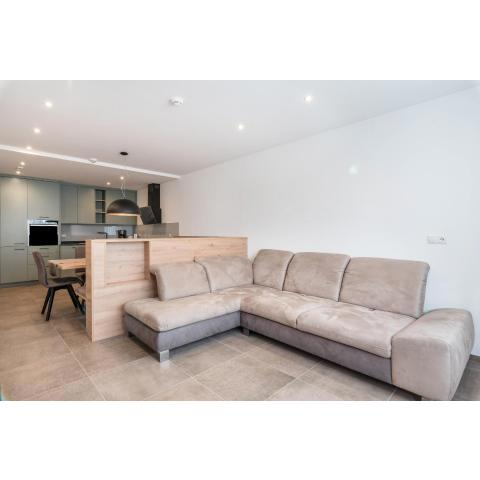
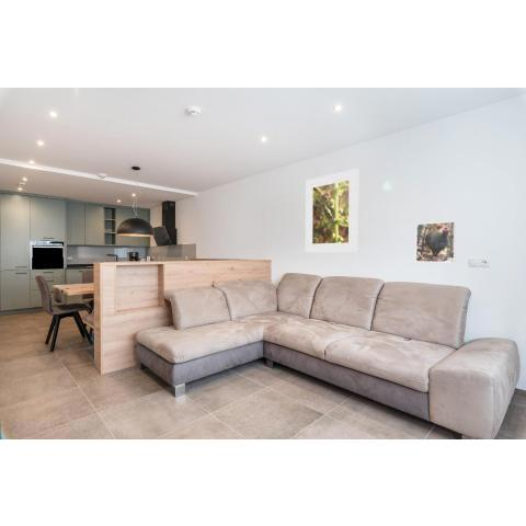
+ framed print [305,168,359,253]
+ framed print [415,220,457,263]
